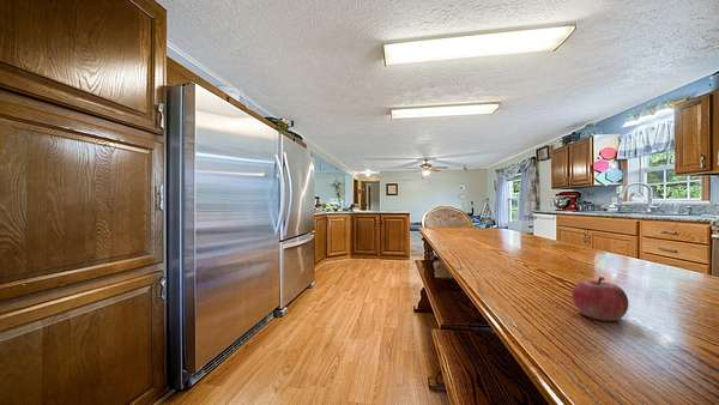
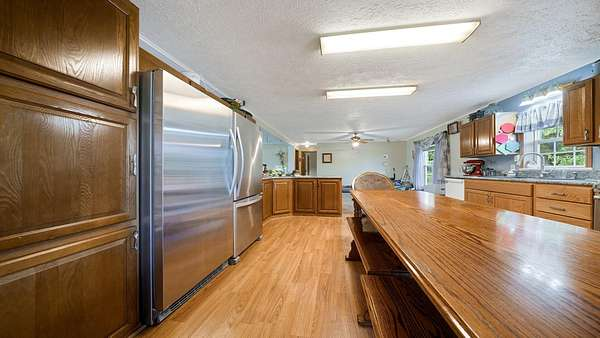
- fruit [572,276,629,322]
